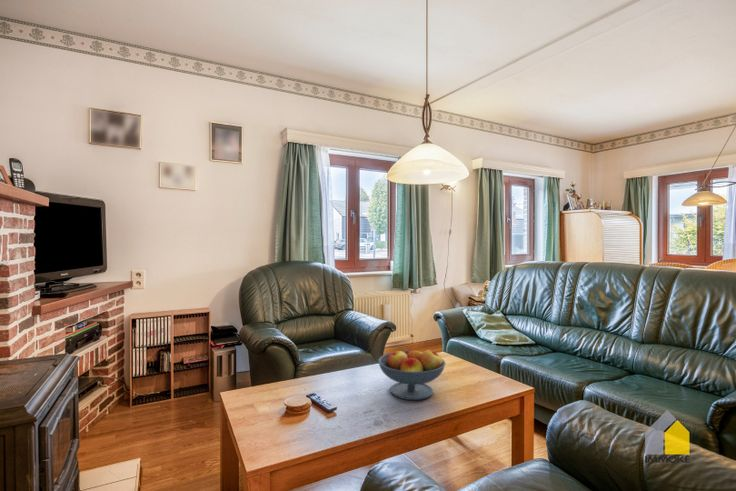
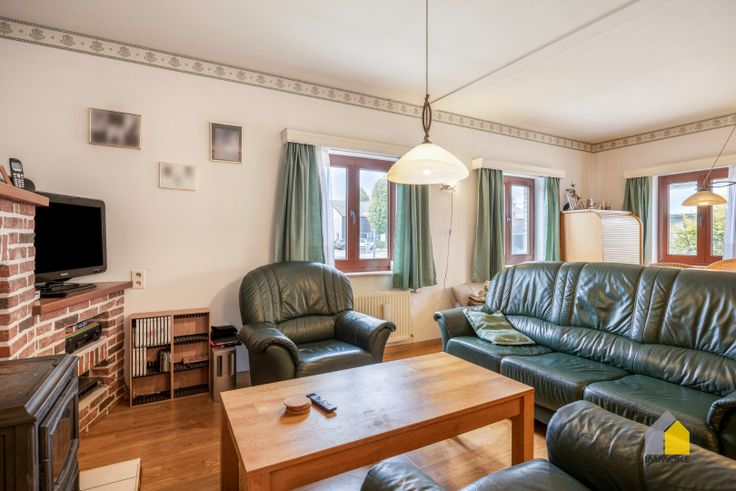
- fruit bowl [377,347,447,401]
